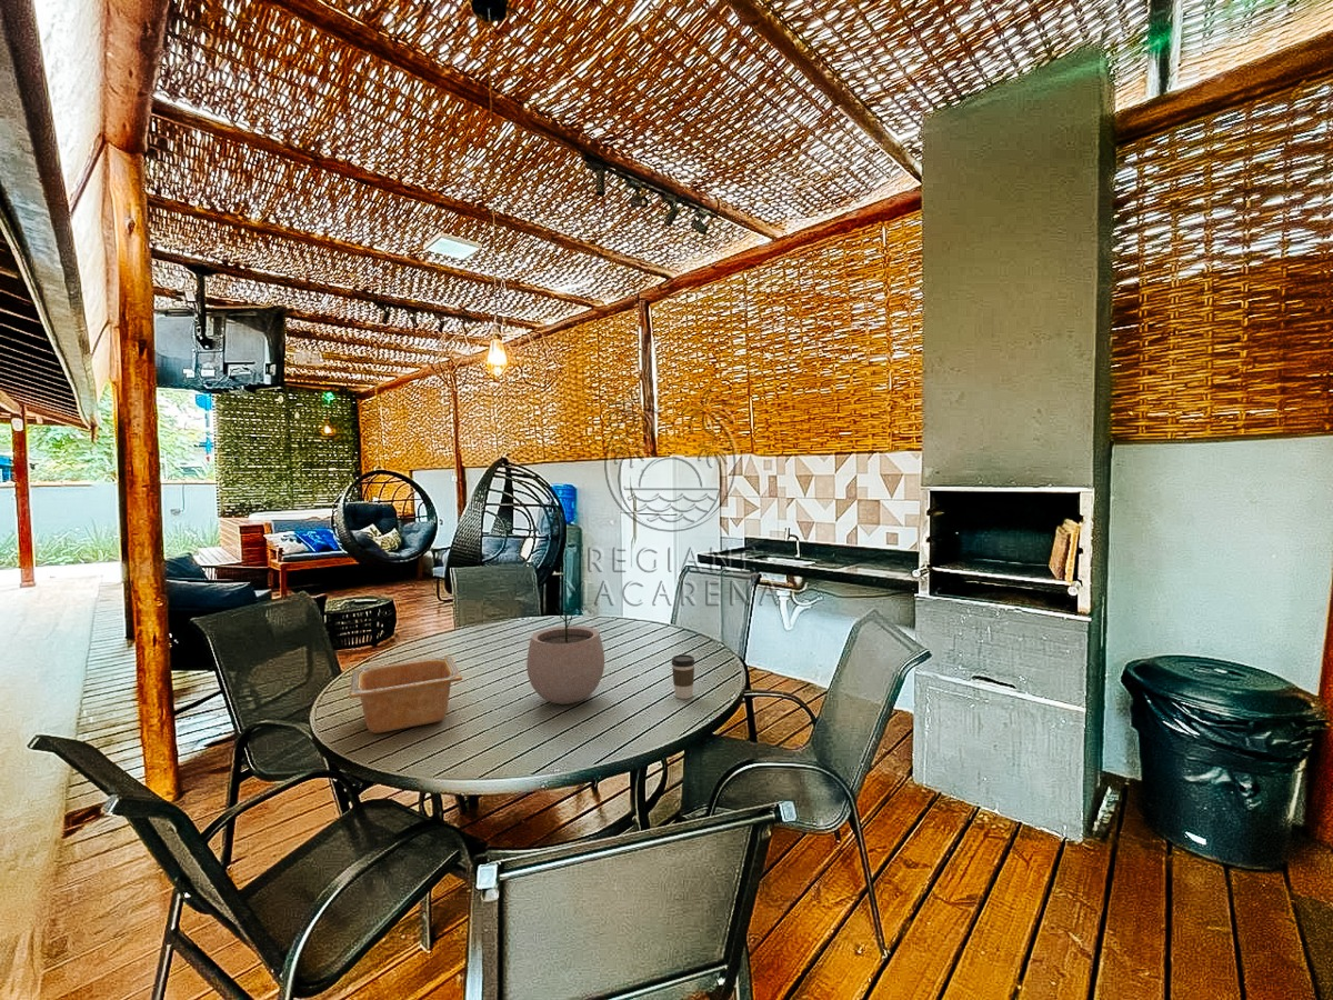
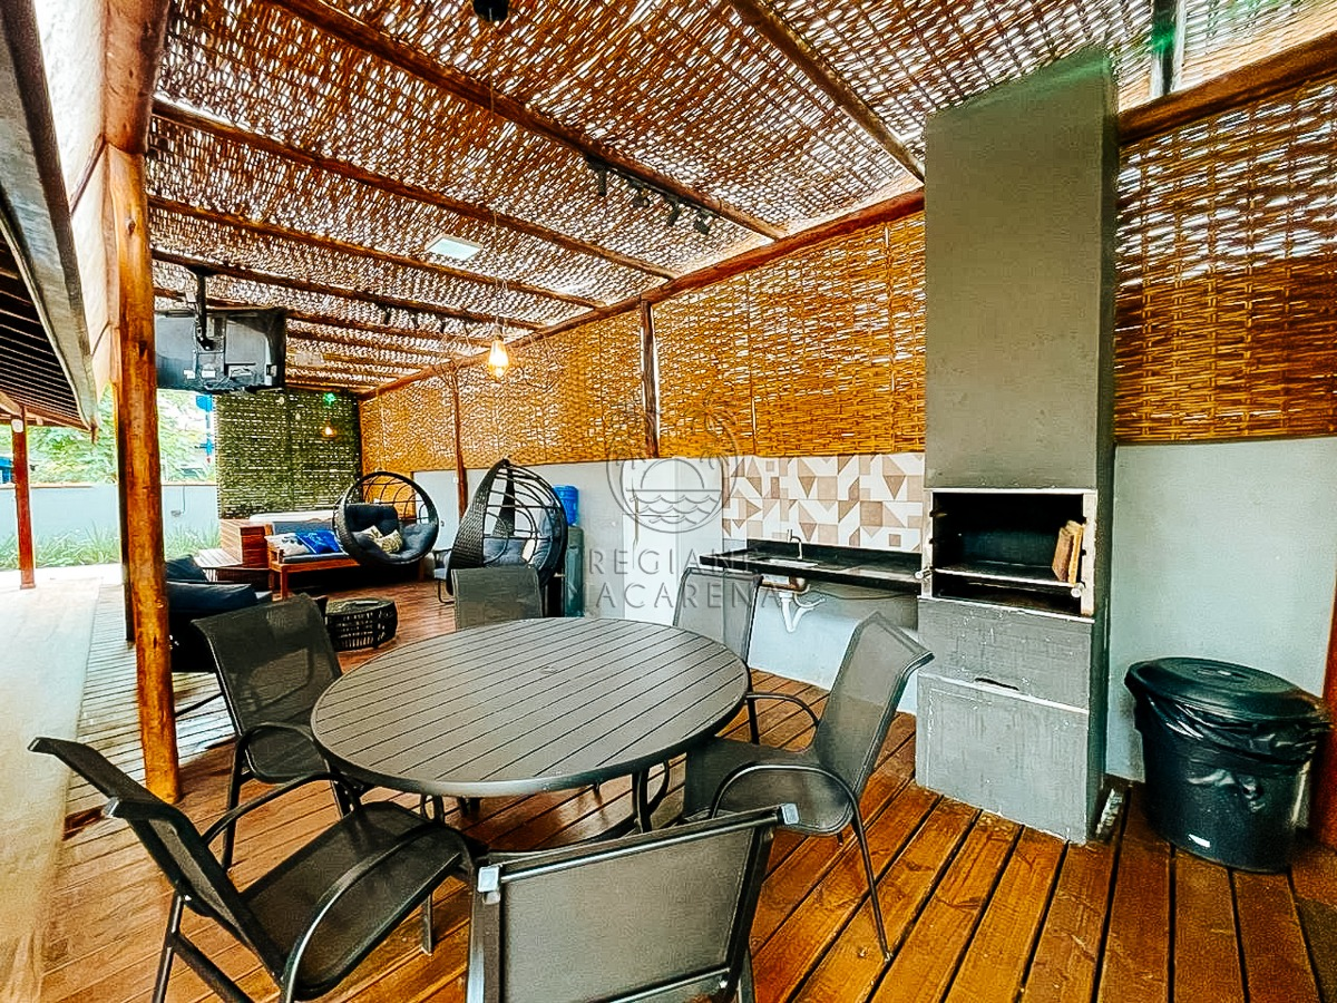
- plant pot [525,606,605,706]
- serving bowl [348,654,463,734]
- coffee cup [671,653,696,700]
